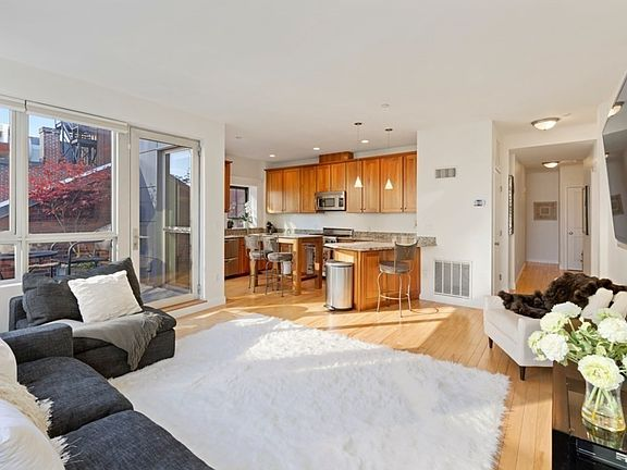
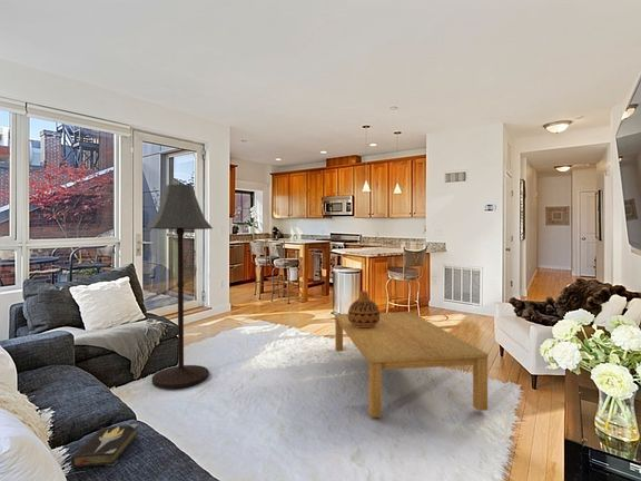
+ coffee table [334,311,490,419]
+ hardback book [70,423,139,469]
+ vase [347,291,381,327]
+ floor lamp [146,183,214,390]
